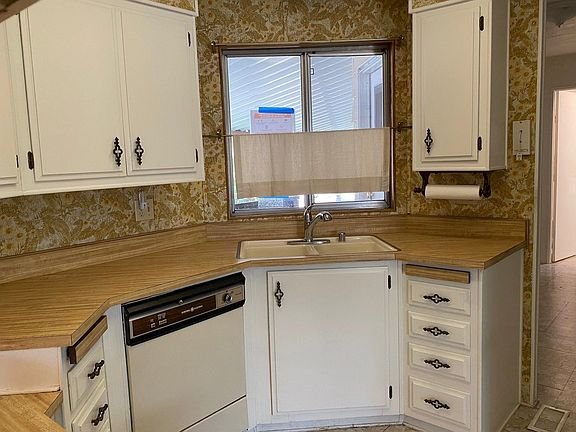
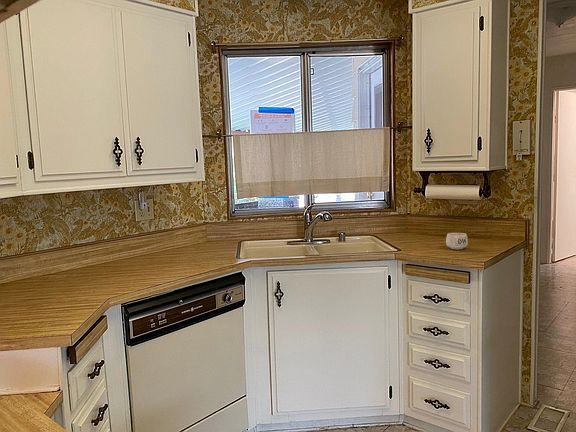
+ mug [445,232,469,250]
